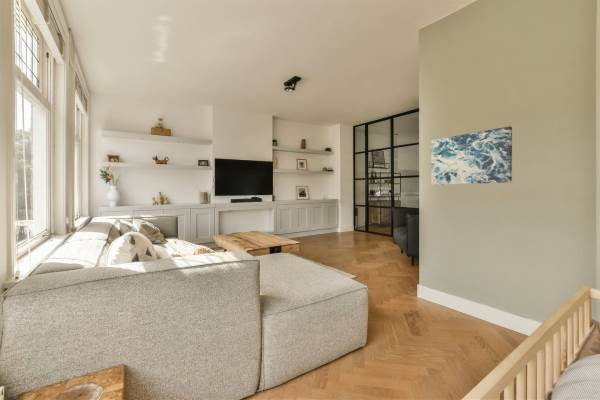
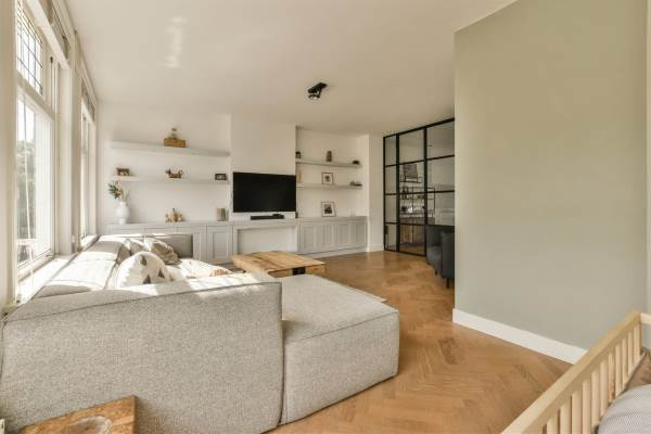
- wall art [430,125,513,186]
